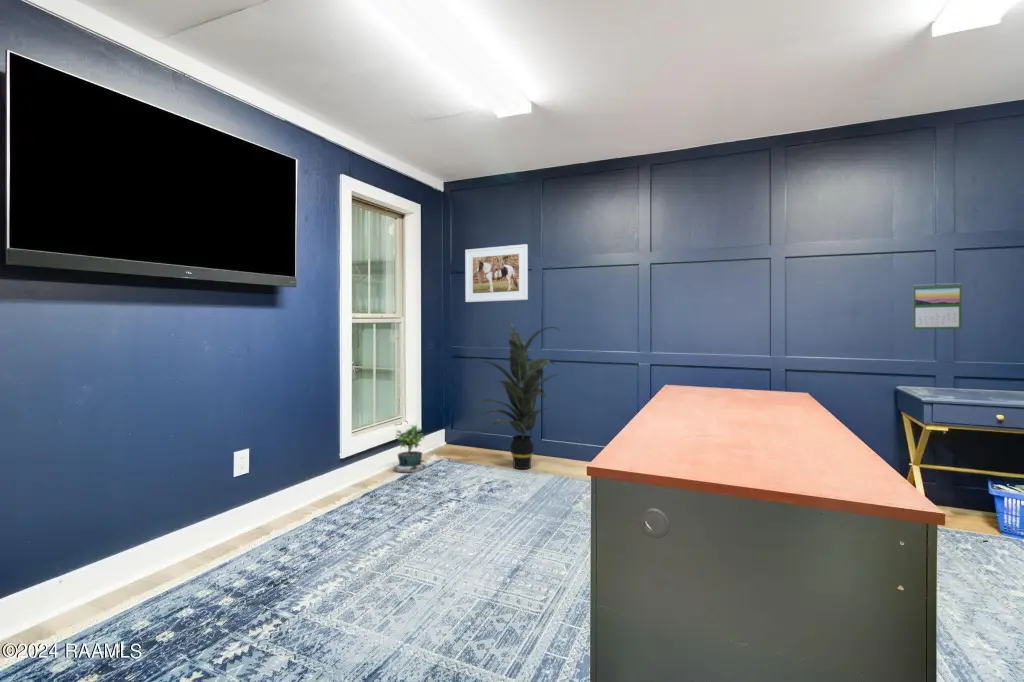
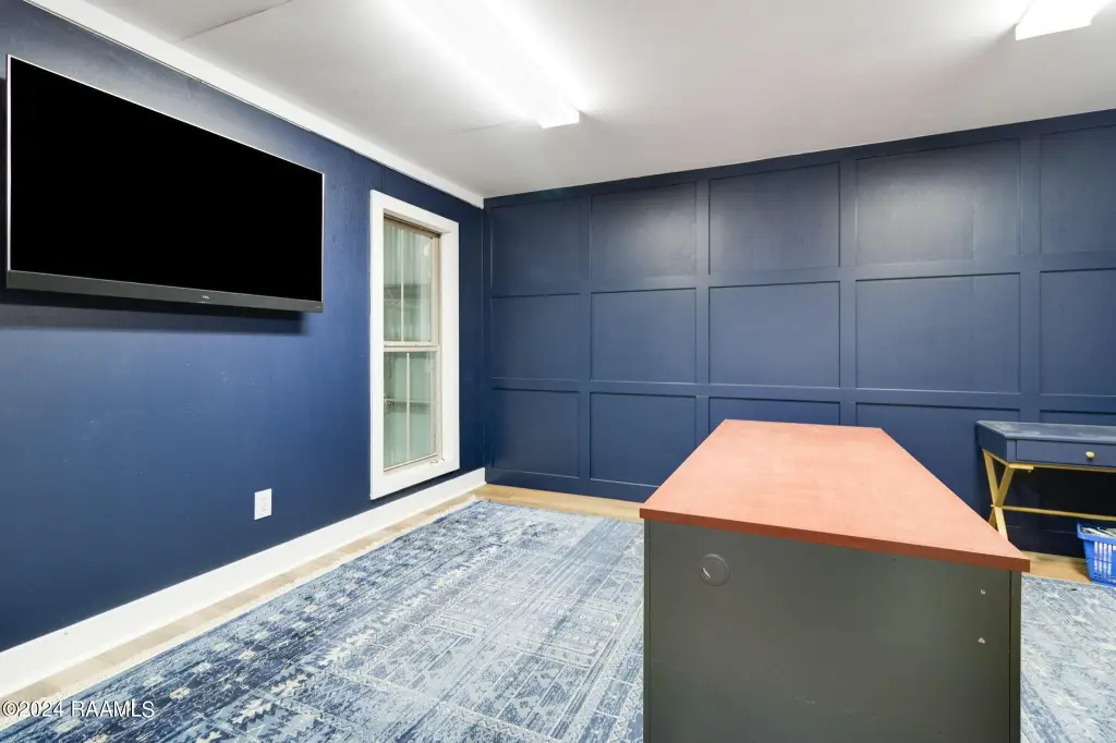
- indoor plant [467,319,562,470]
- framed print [464,243,529,303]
- calendar [912,282,963,330]
- potted plant [392,423,427,477]
